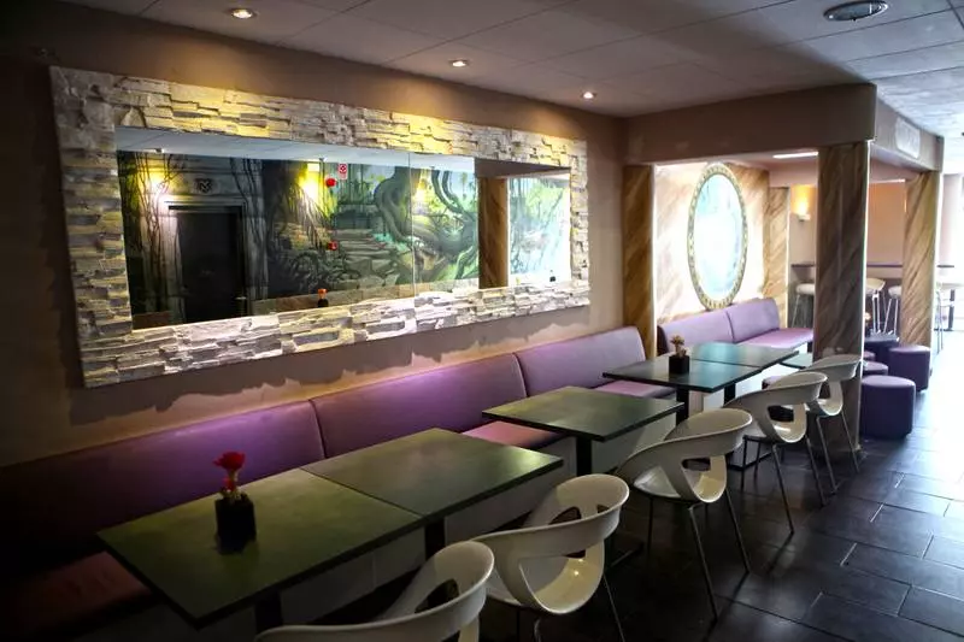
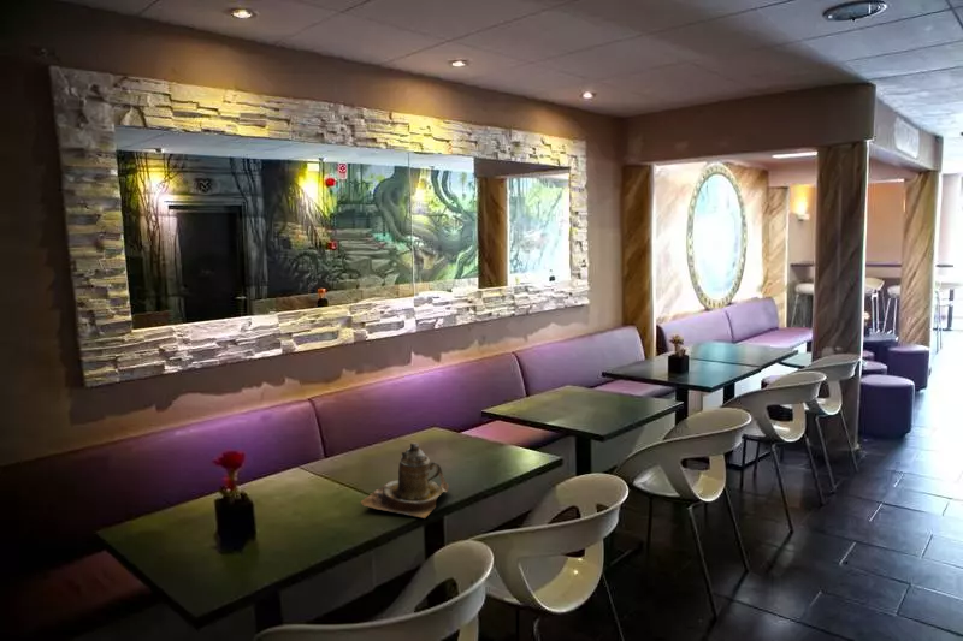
+ teapot [359,441,450,520]
